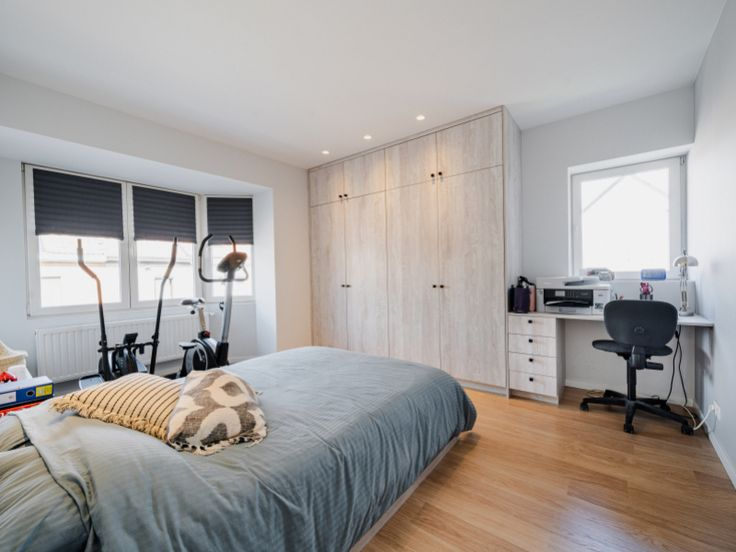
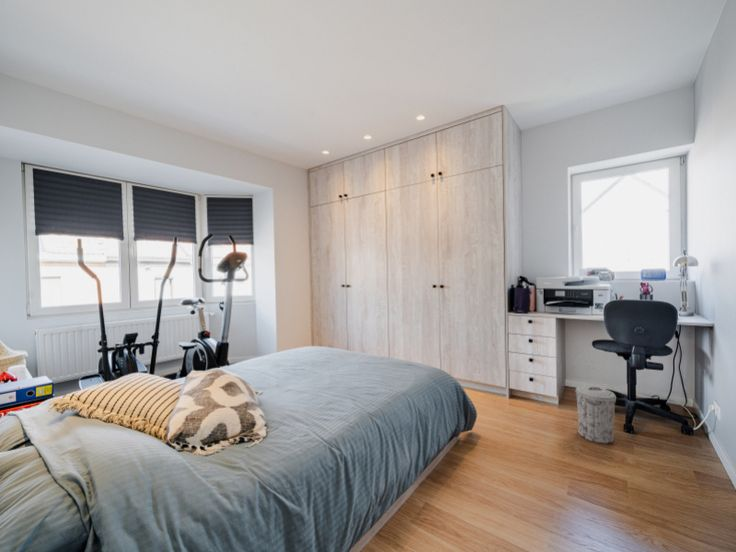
+ trash can [574,385,617,445]
